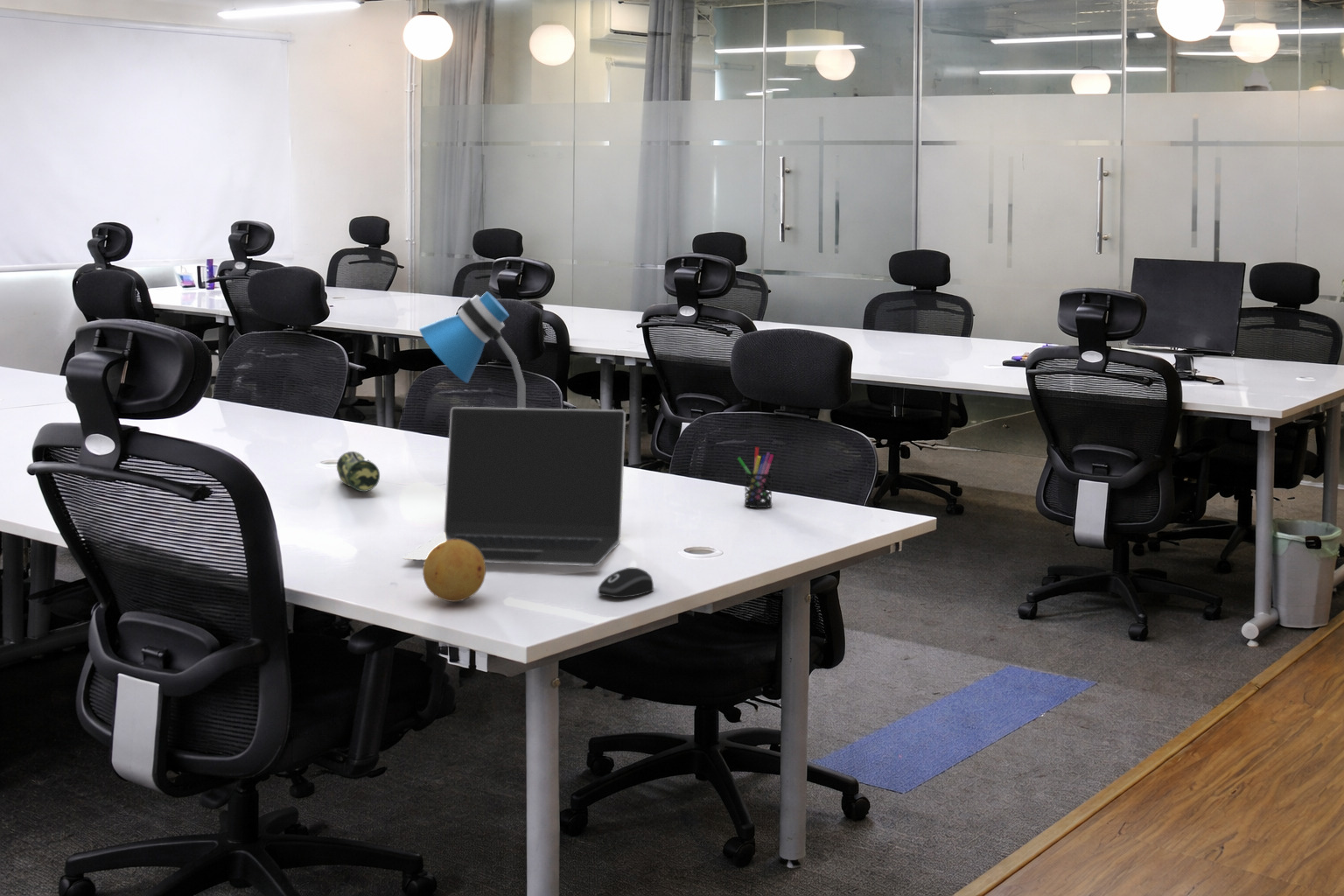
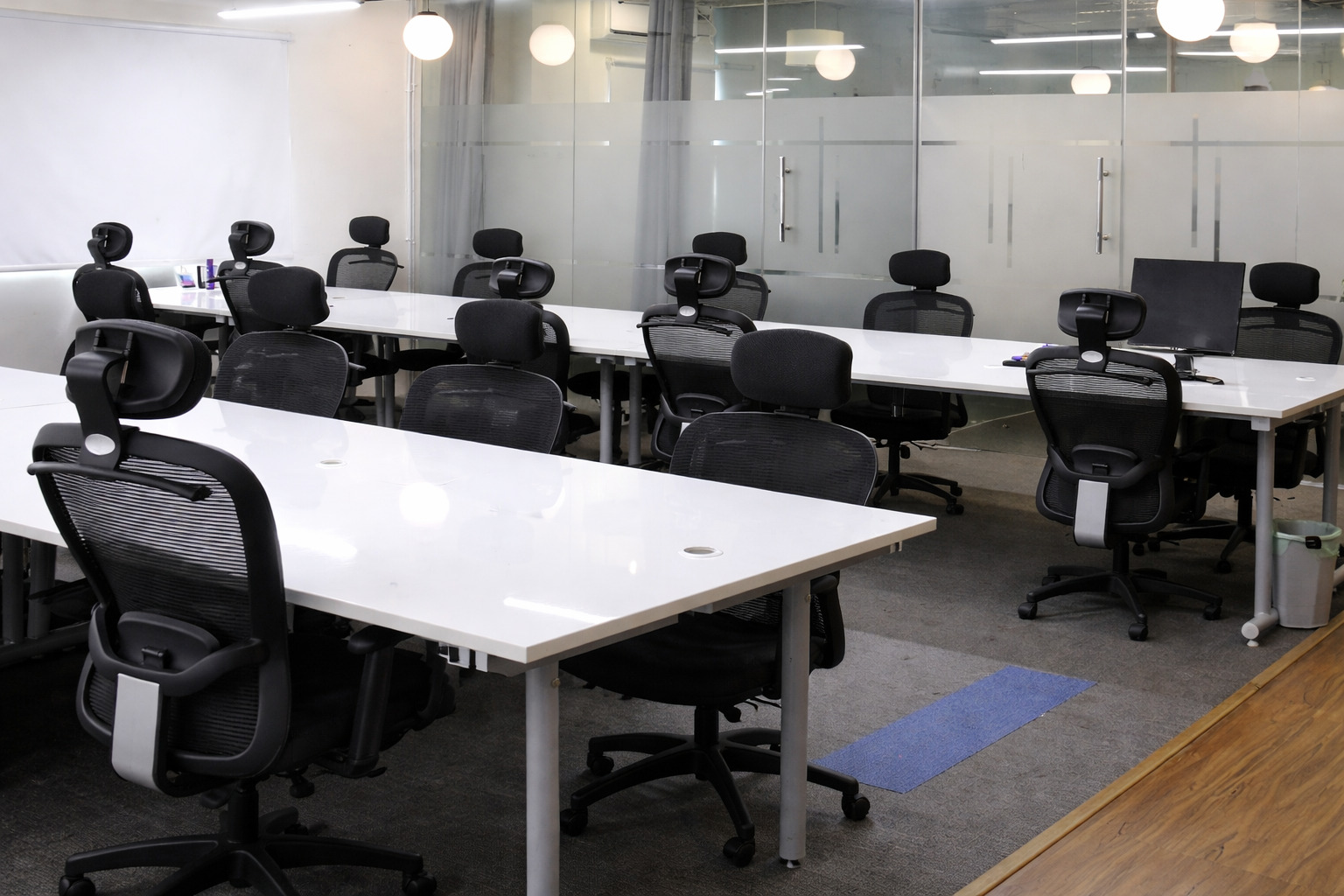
- pencil case [336,451,381,493]
- desk lamp [418,290,527,409]
- laptop [402,406,627,567]
- fruit [422,539,486,603]
- pen holder [737,446,774,508]
- computer mouse [598,567,655,598]
